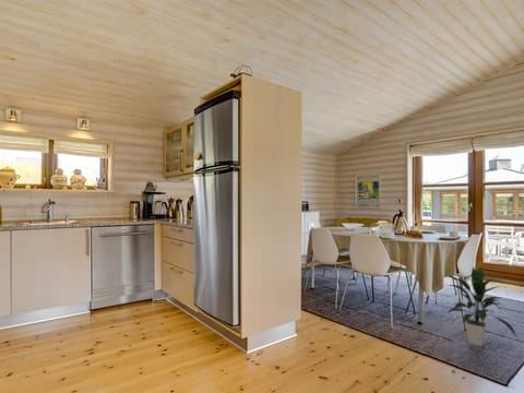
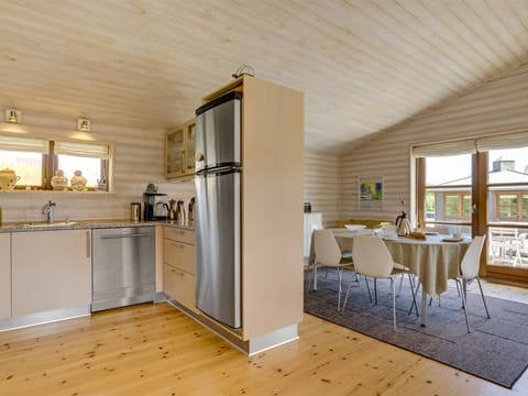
- indoor plant [445,265,519,347]
